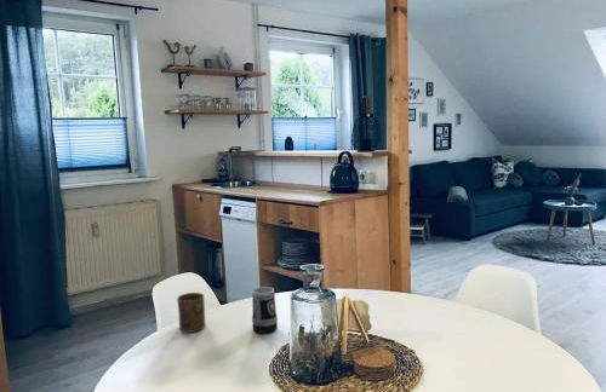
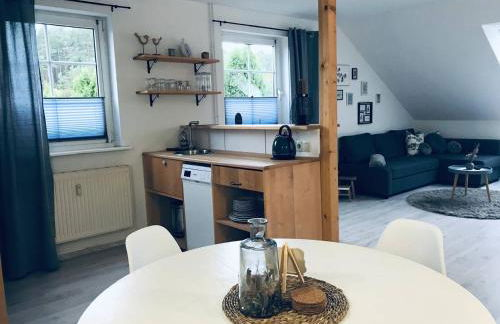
- mug [251,286,279,335]
- cup [176,292,207,334]
